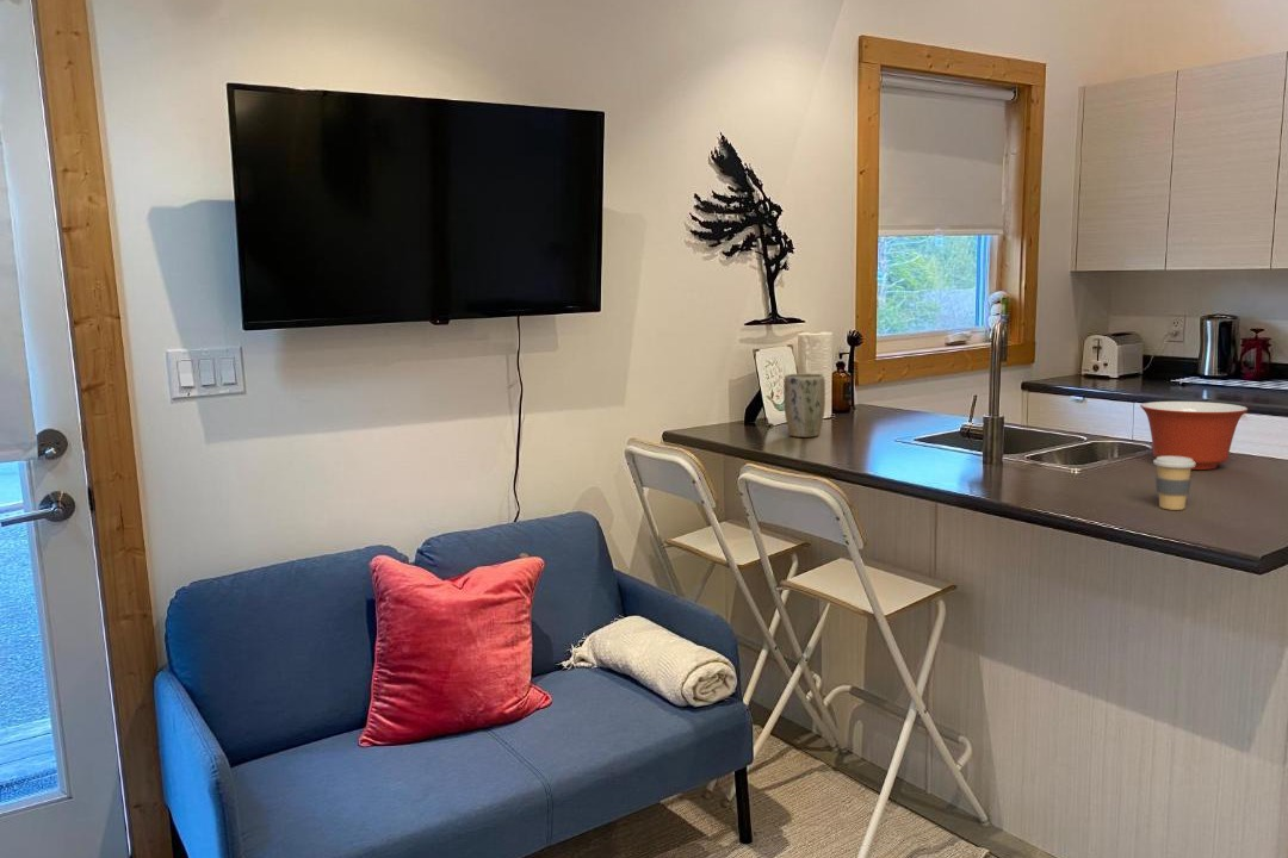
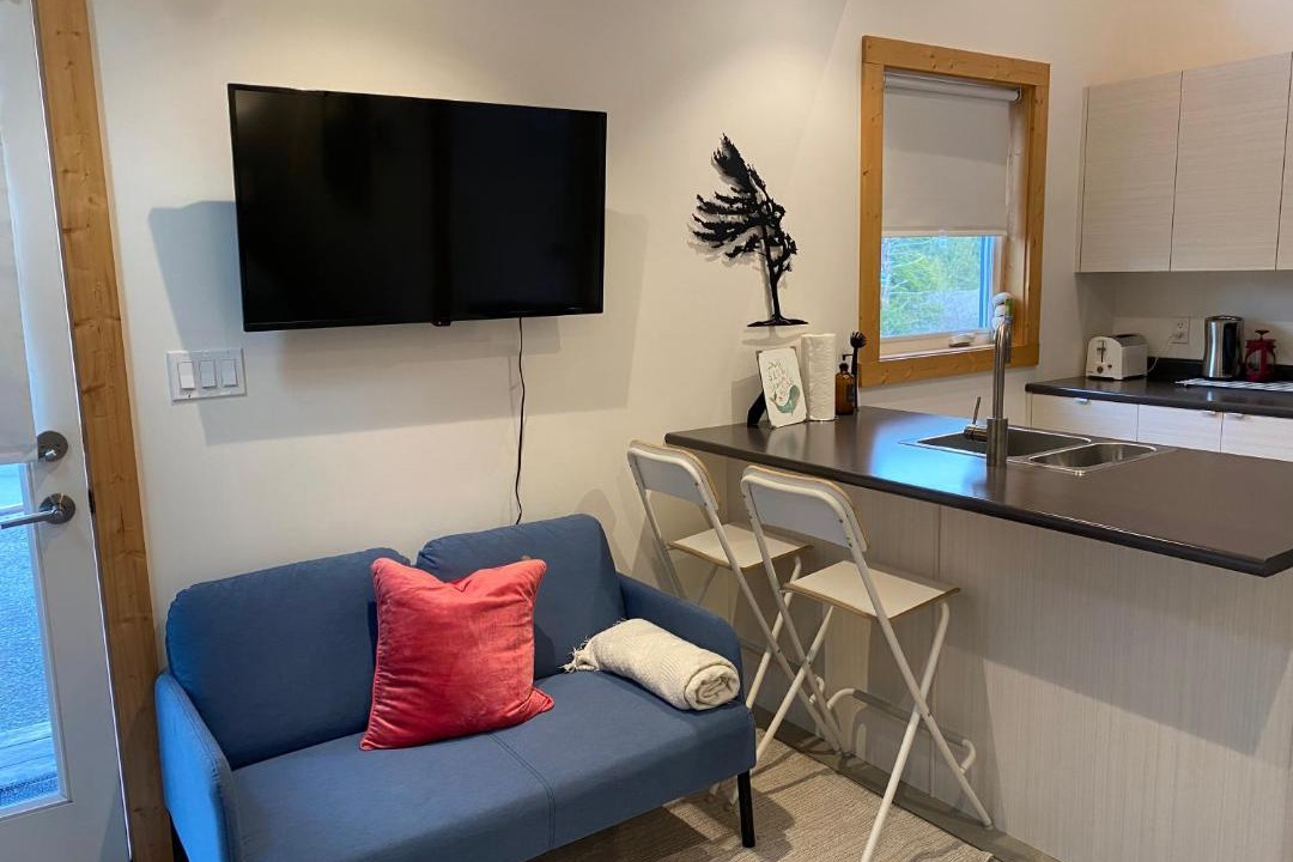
- mixing bowl [1139,400,1249,471]
- coffee cup [1152,456,1195,511]
- plant pot [782,372,826,439]
